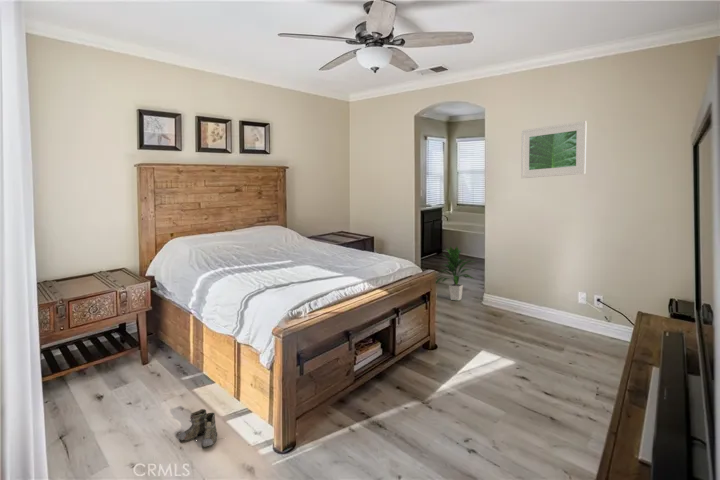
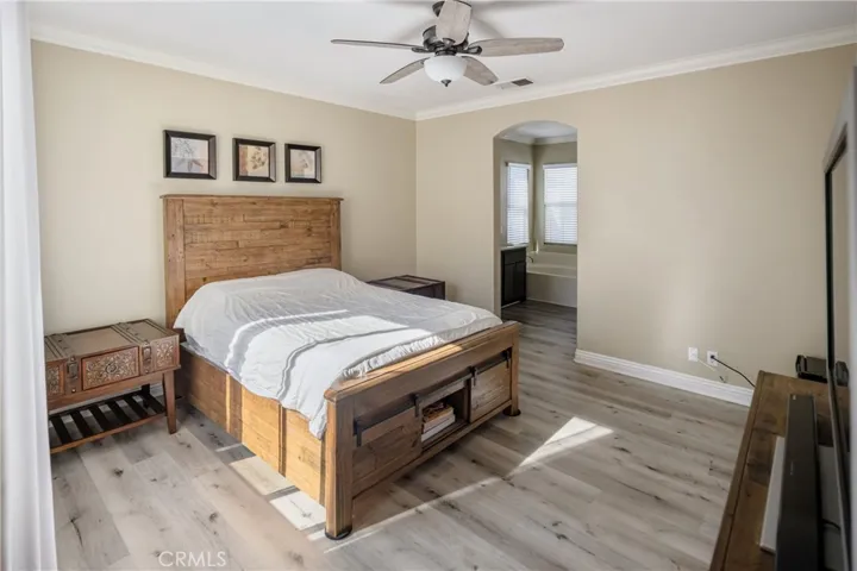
- boots [178,408,224,450]
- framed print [520,120,588,179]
- indoor plant [435,246,476,302]
